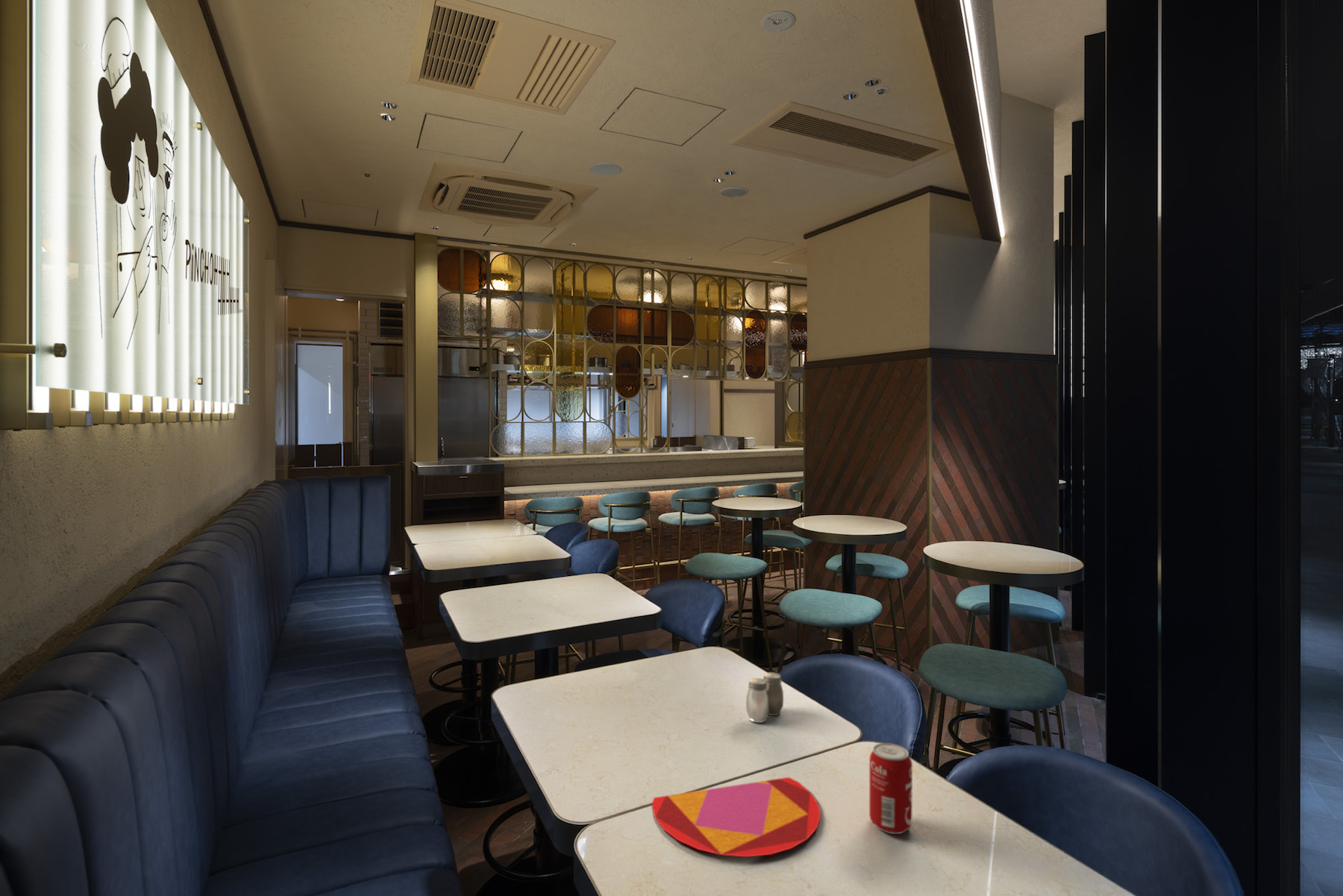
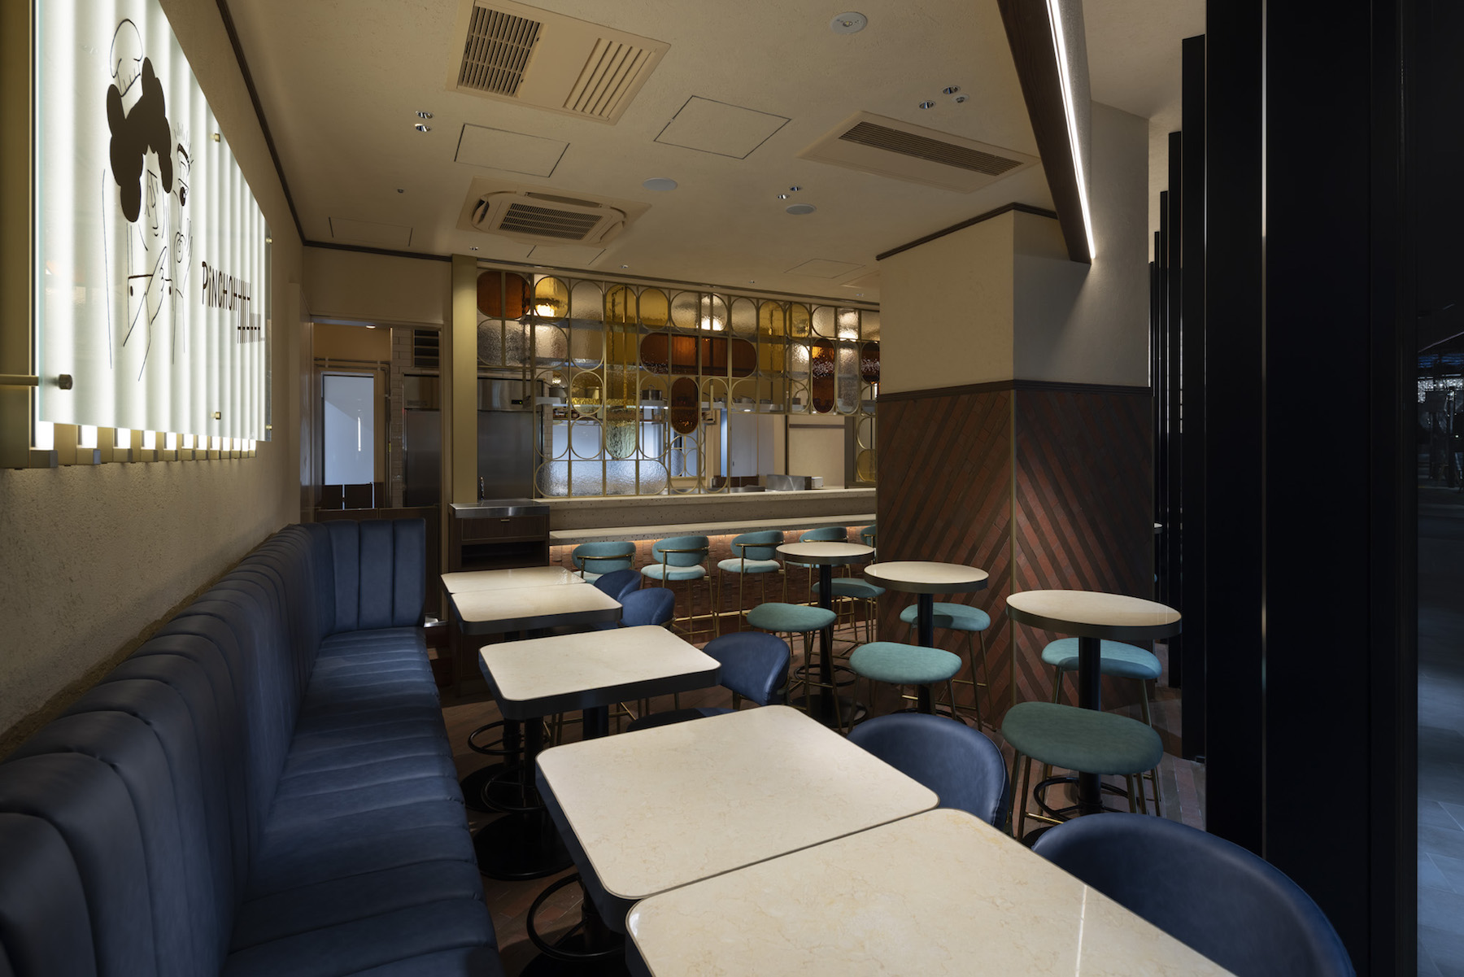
- beverage can [868,742,913,835]
- salt and pepper shaker [745,671,784,723]
- plate [651,777,821,857]
